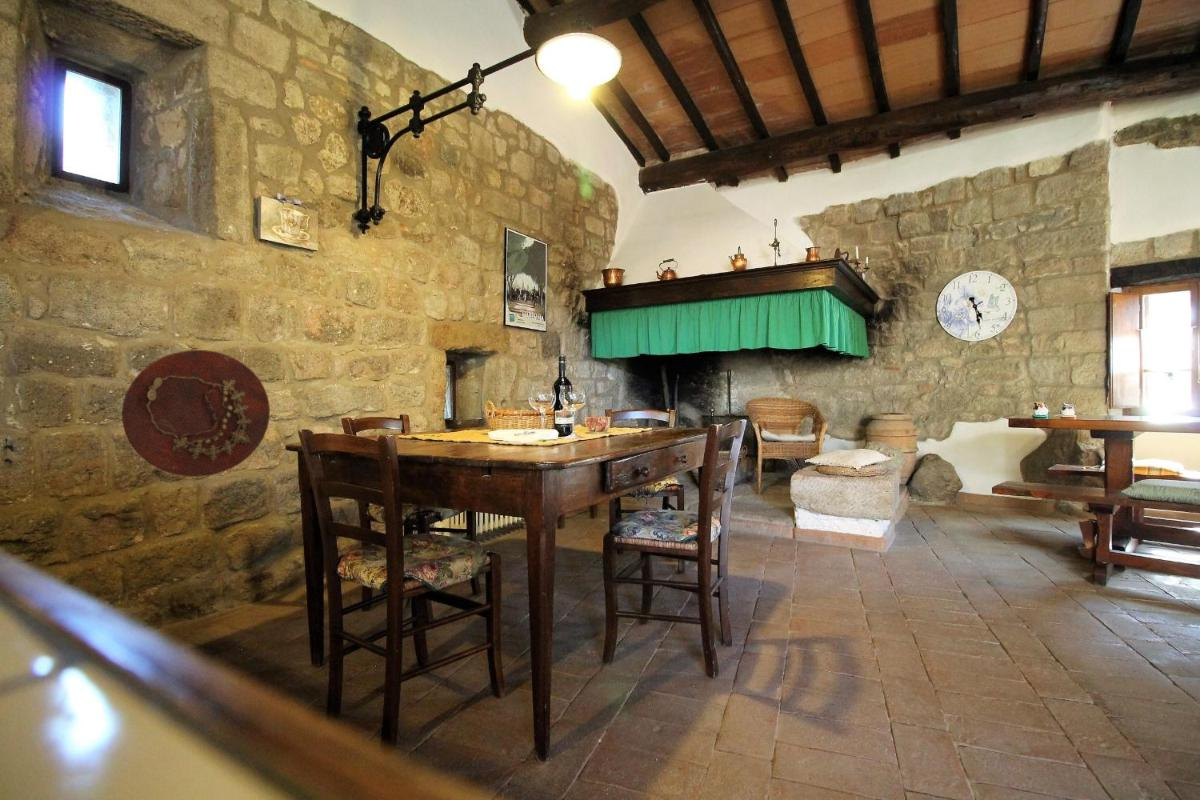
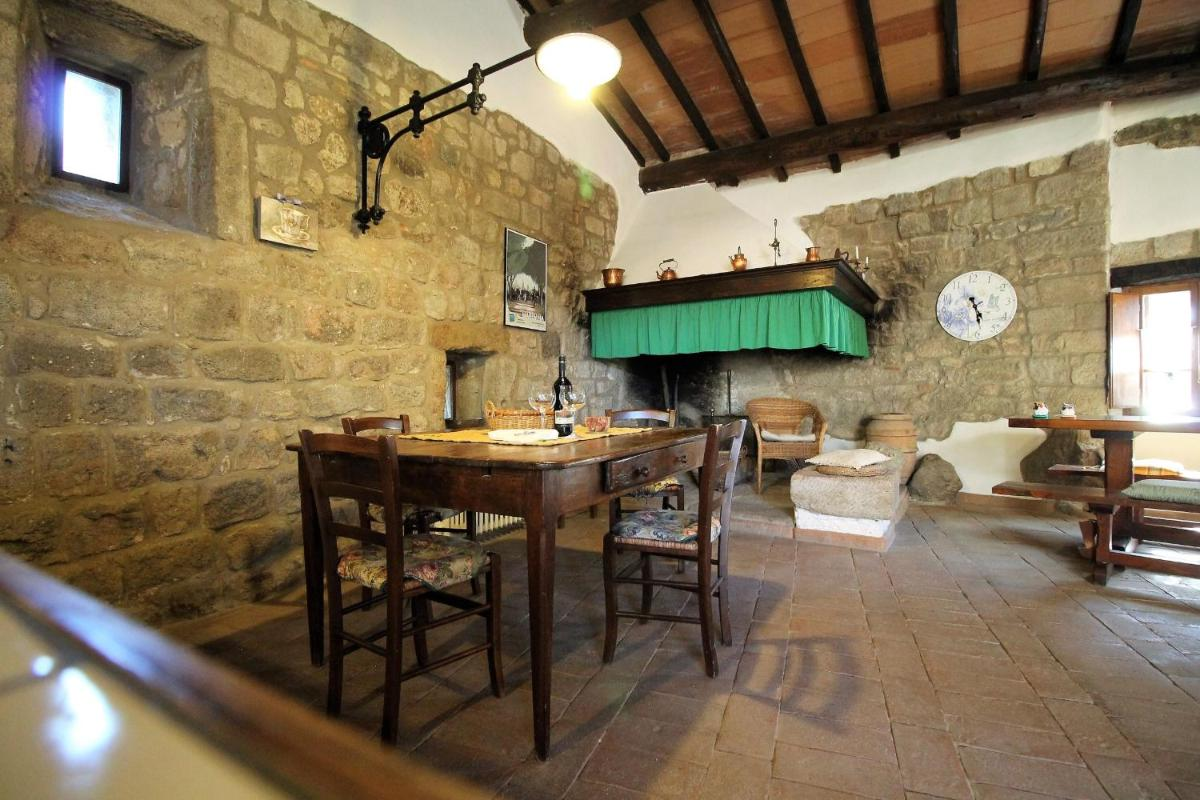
- decorative platter [121,349,271,478]
